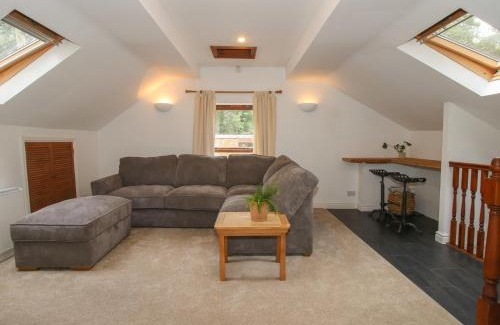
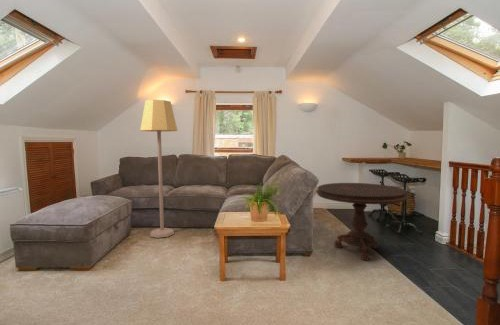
+ lamp [139,99,178,239]
+ side table [315,182,409,262]
